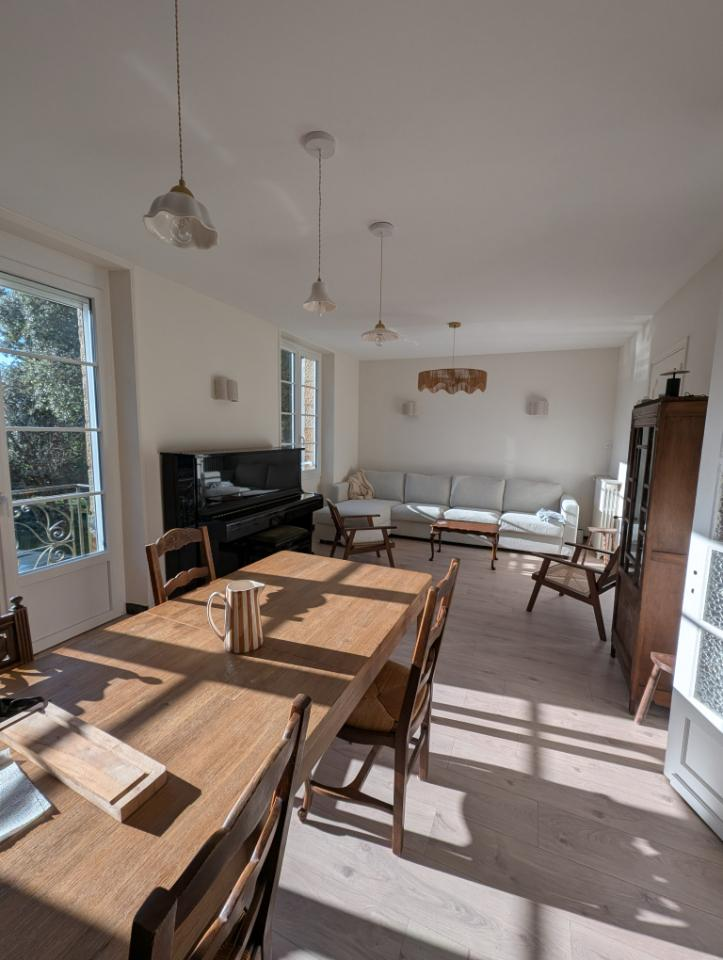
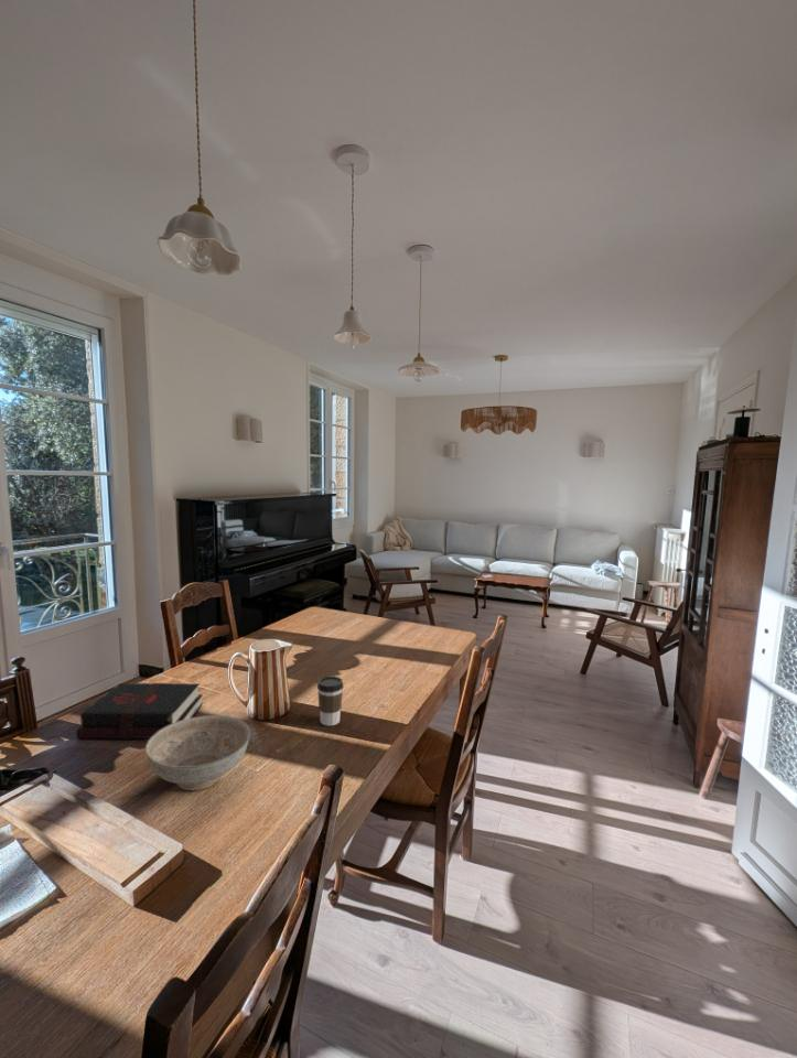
+ coffee cup [316,676,344,726]
+ hardback book [76,682,204,741]
+ decorative bowl [144,714,251,791]
